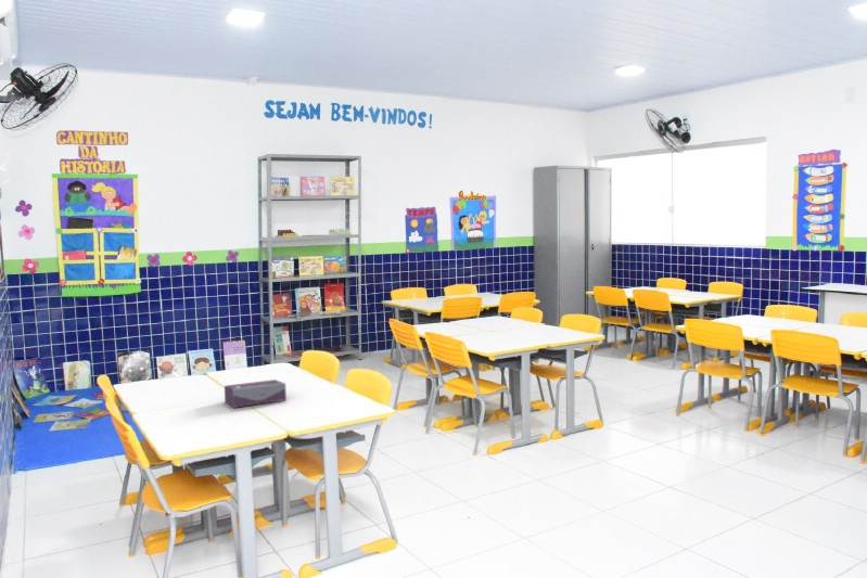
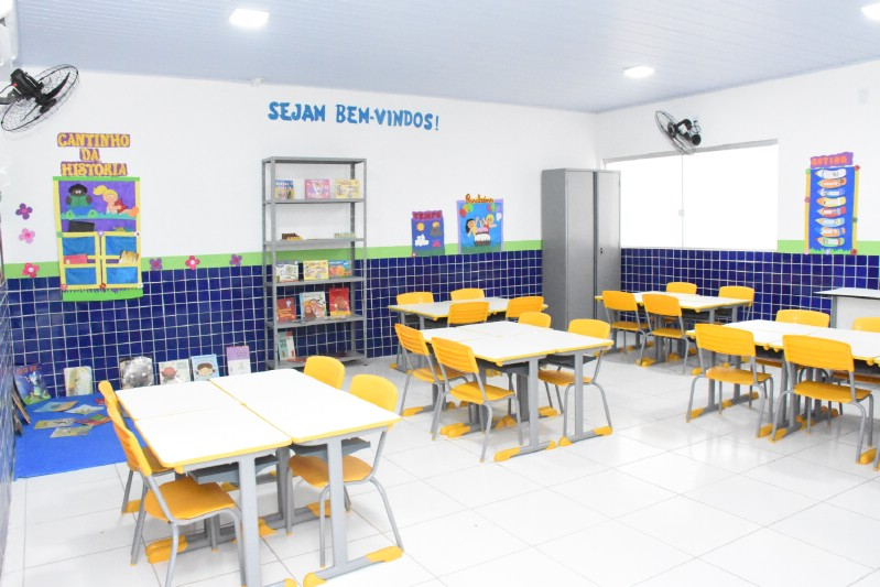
- tissue box [224,378,288,409]
